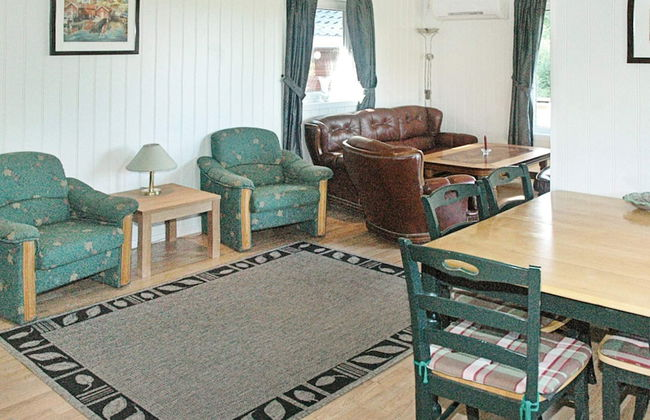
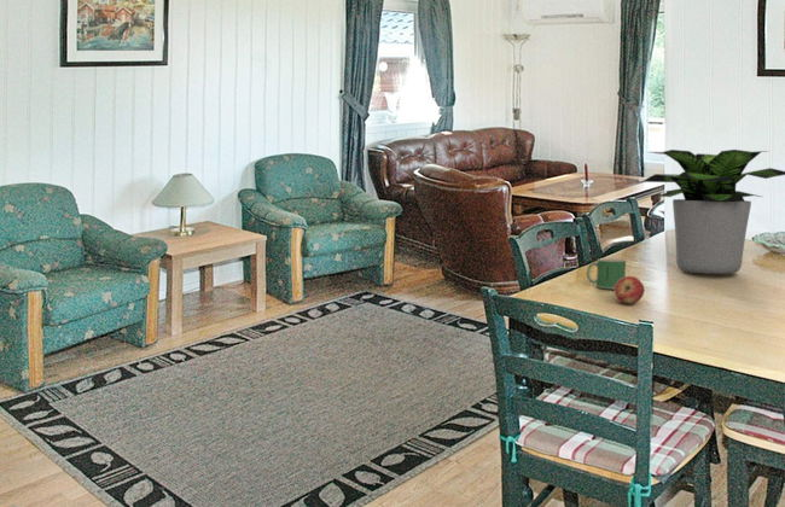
+ potted plant [640,148,785,275]
+ apple [614,275,645,305]
+ mug [586,257,628,290]
